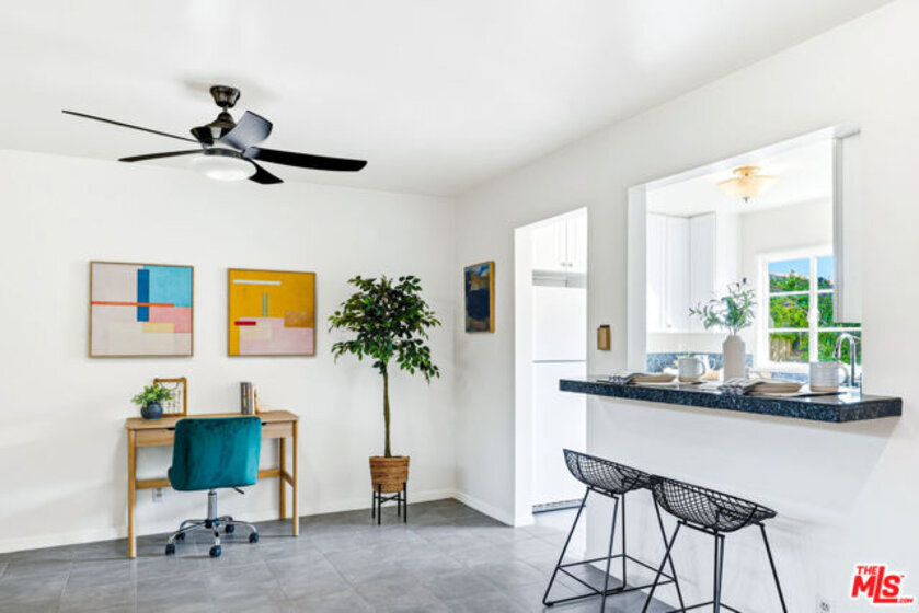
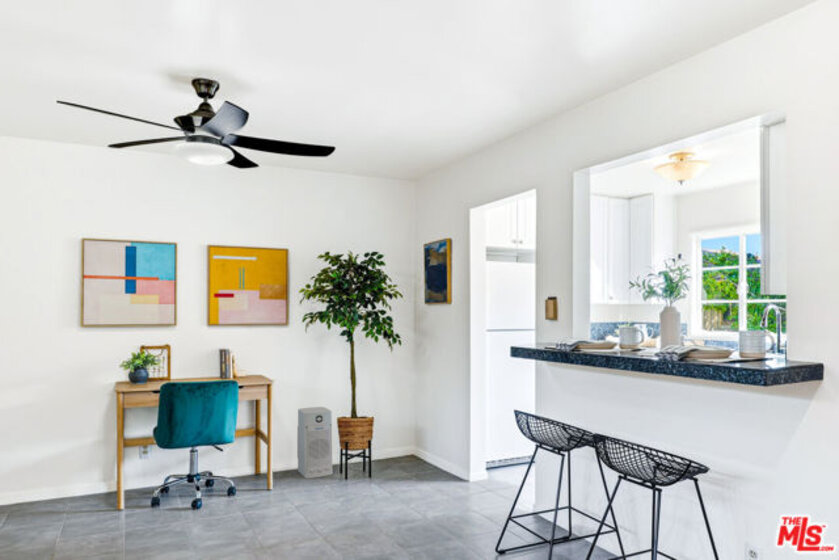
+ air purifier [296,406,334,479]
